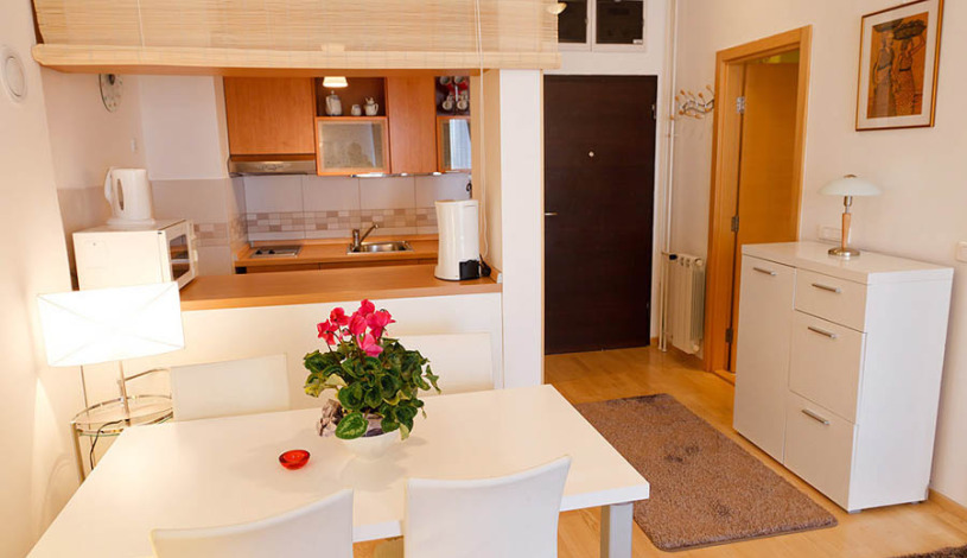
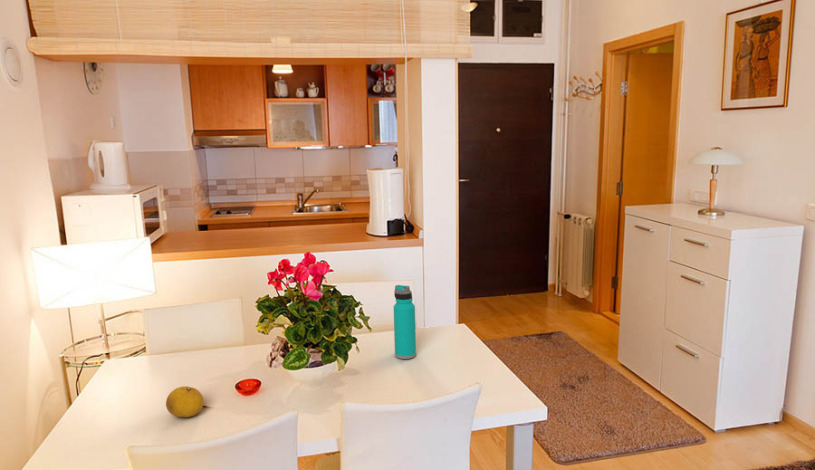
+ water bottle [393,284,417,360]
+ fruit [165,385,204,418]
